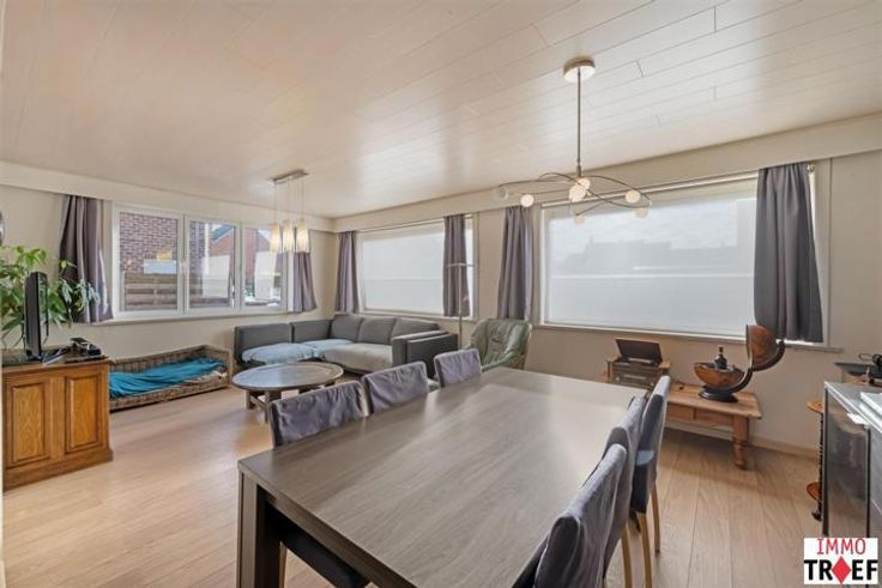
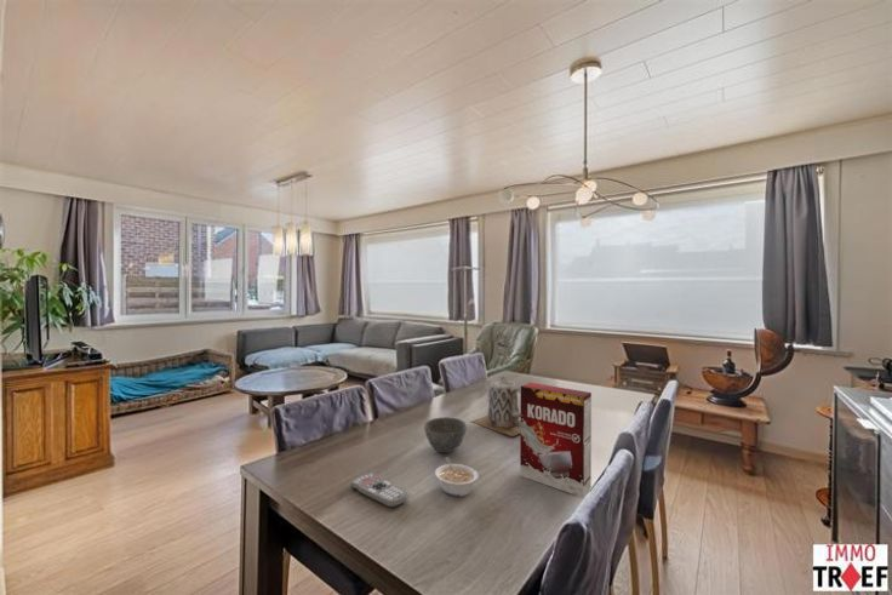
+ bowl [423,416,468,453]
+ remote control [349,471,410,509]
+ legume [434,456,480,498]
+ teapot [469,374,521,437]
+ cereal box [519,382,593,498]
